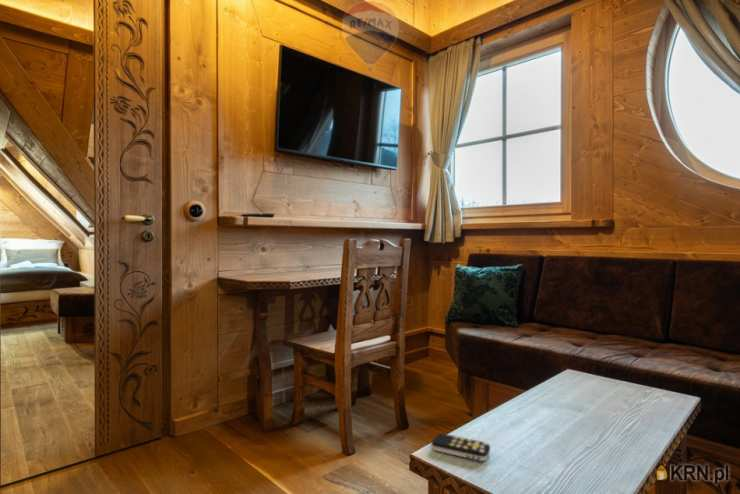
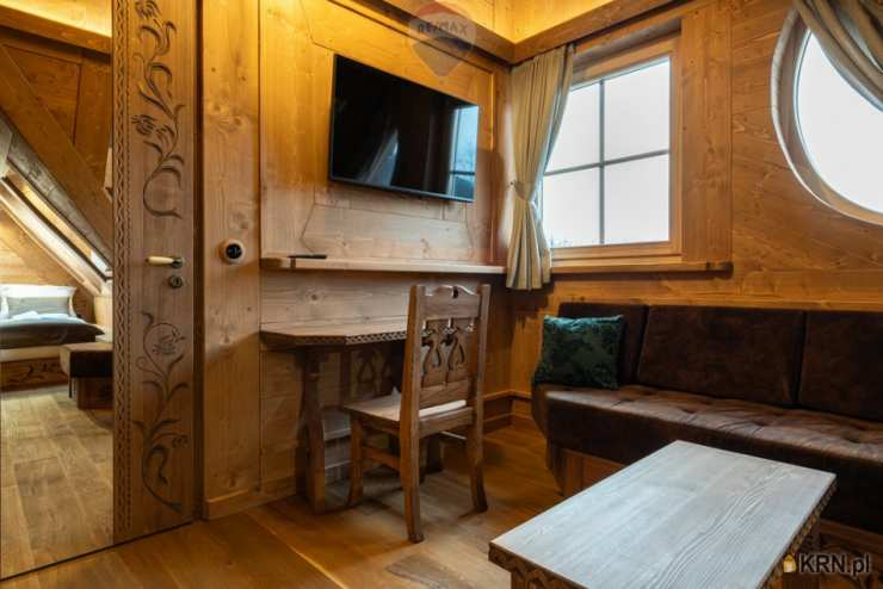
- remote control [430,432,491,462]
